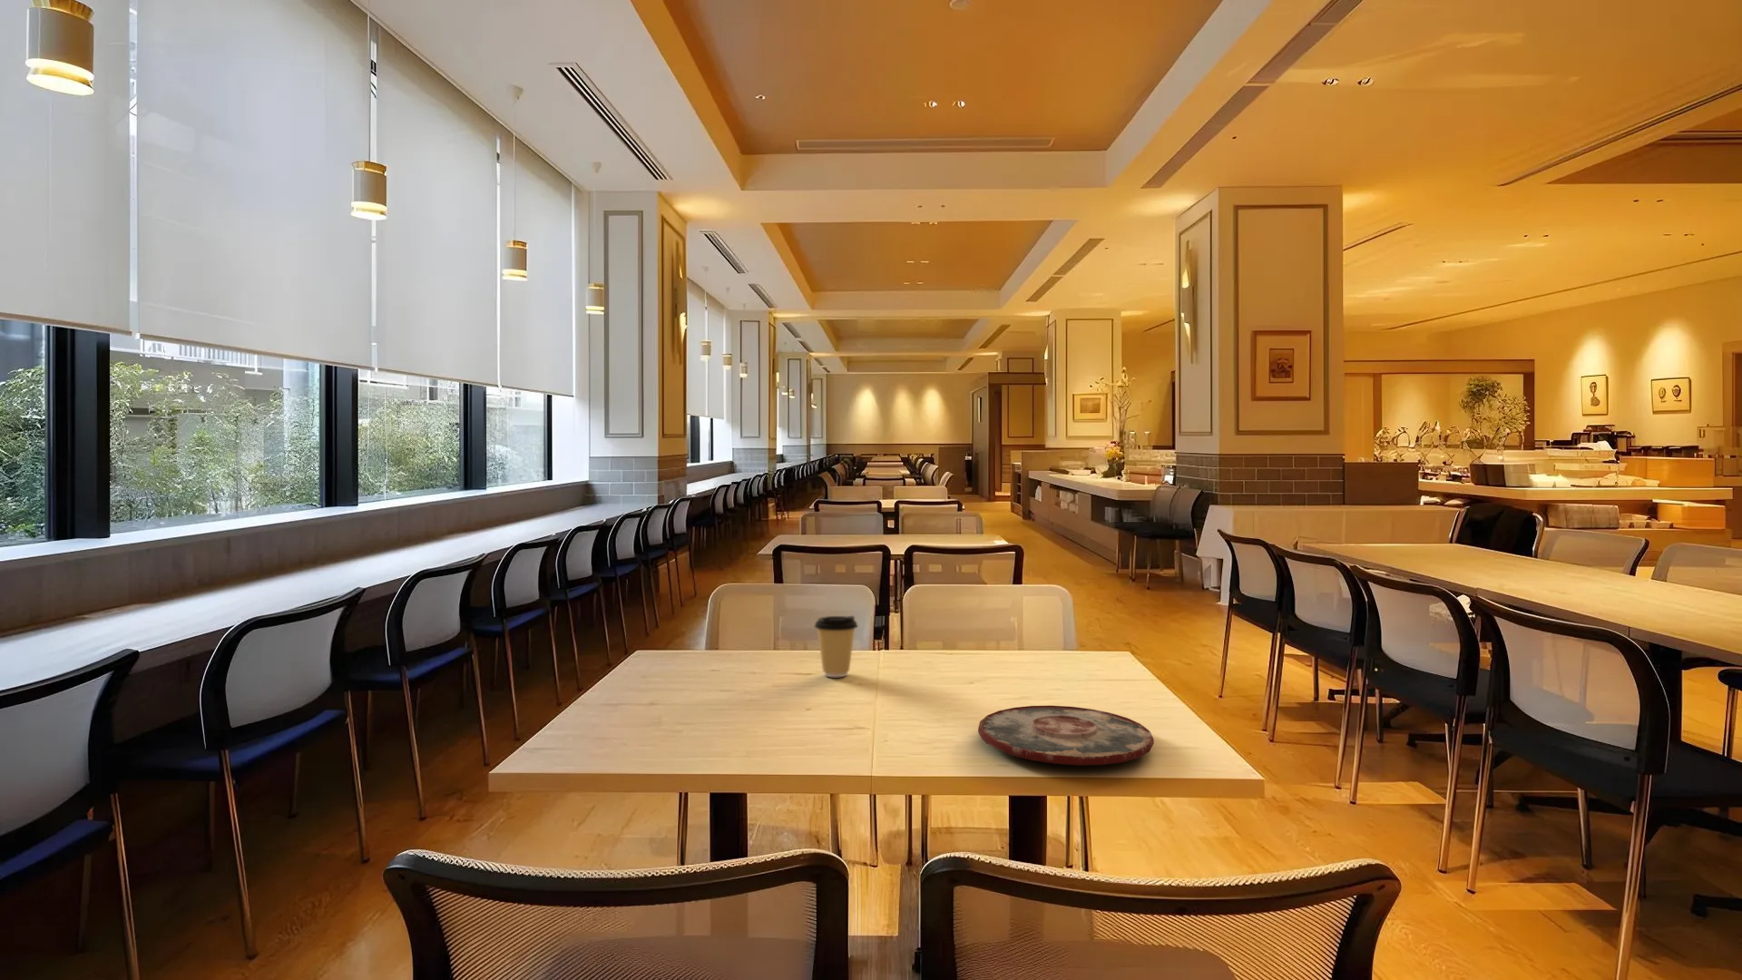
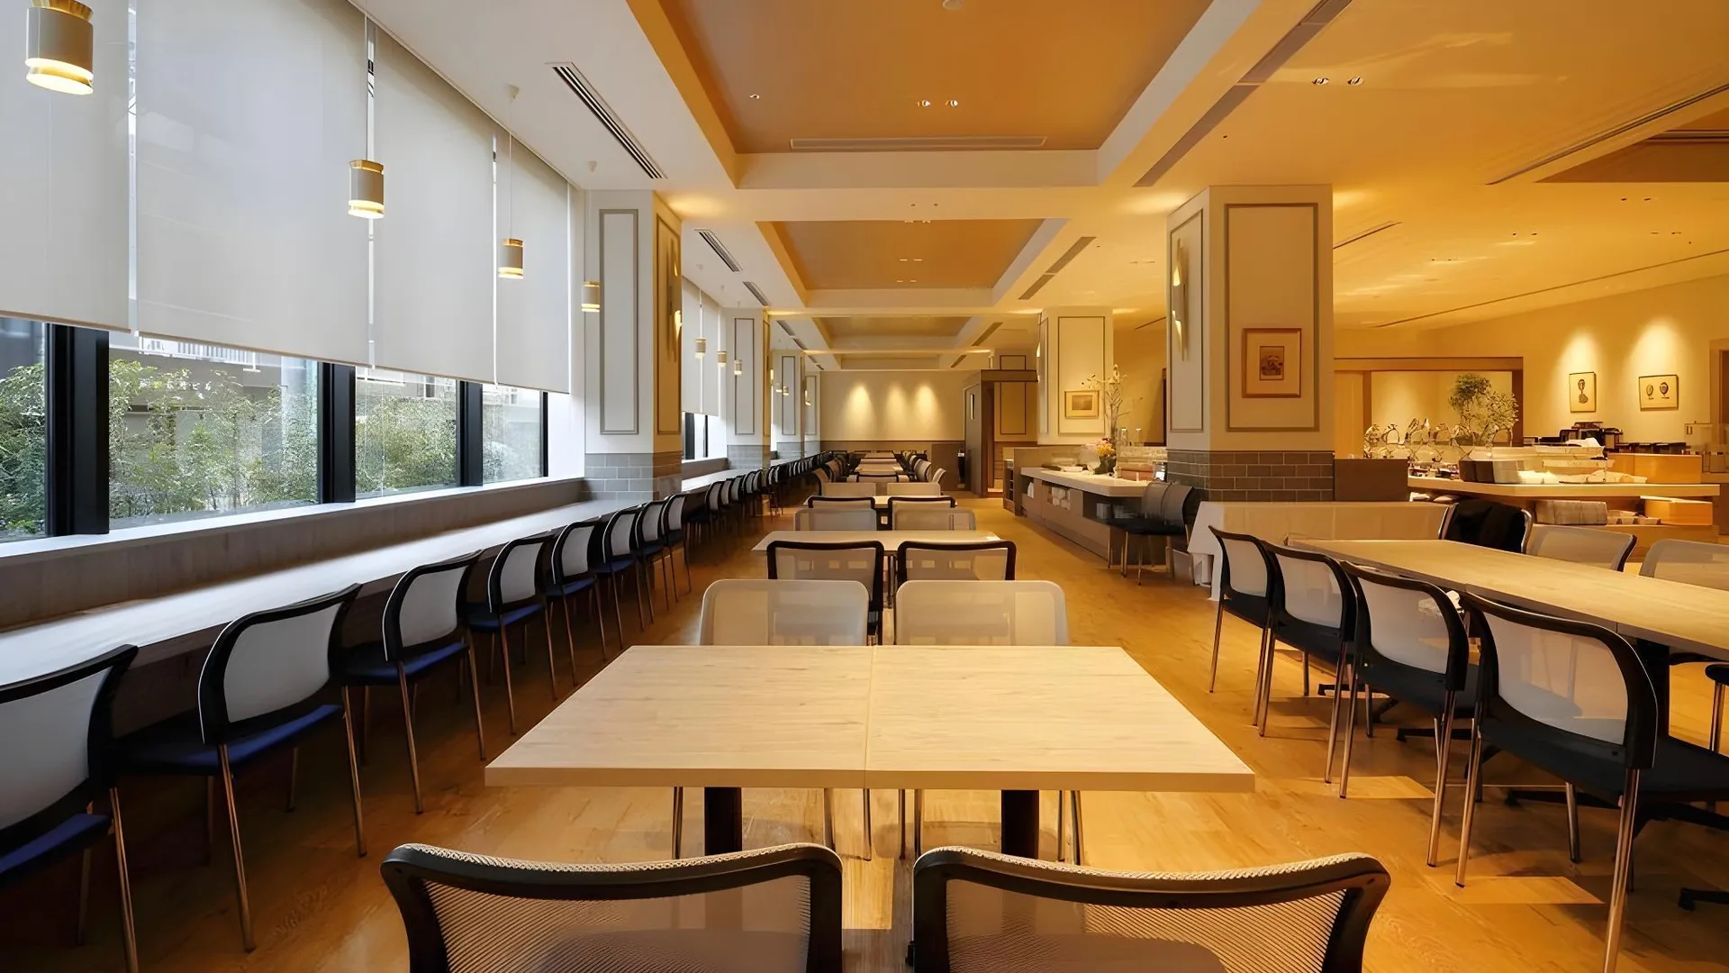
- coffee cup [814,615,859,677]
- plate [977,705,1155,766]
